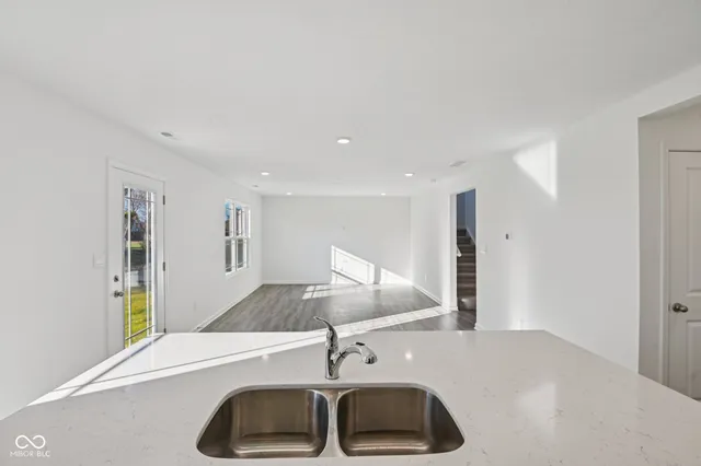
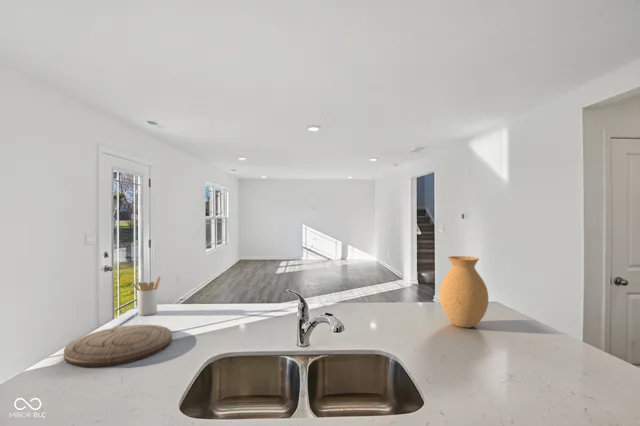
+ vase [439,255,489,328]
+ cutting board [63,324,173,368]
+ utensil holder [131,276,161,316]
